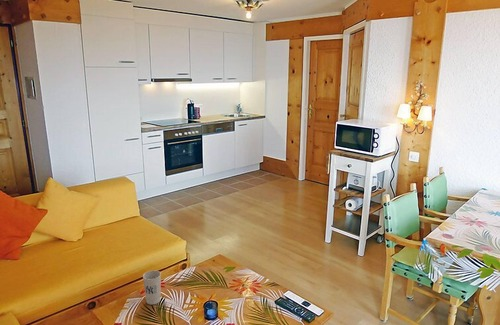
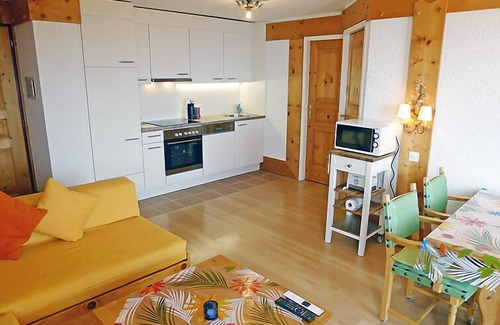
- cup [142,270,162,306]
